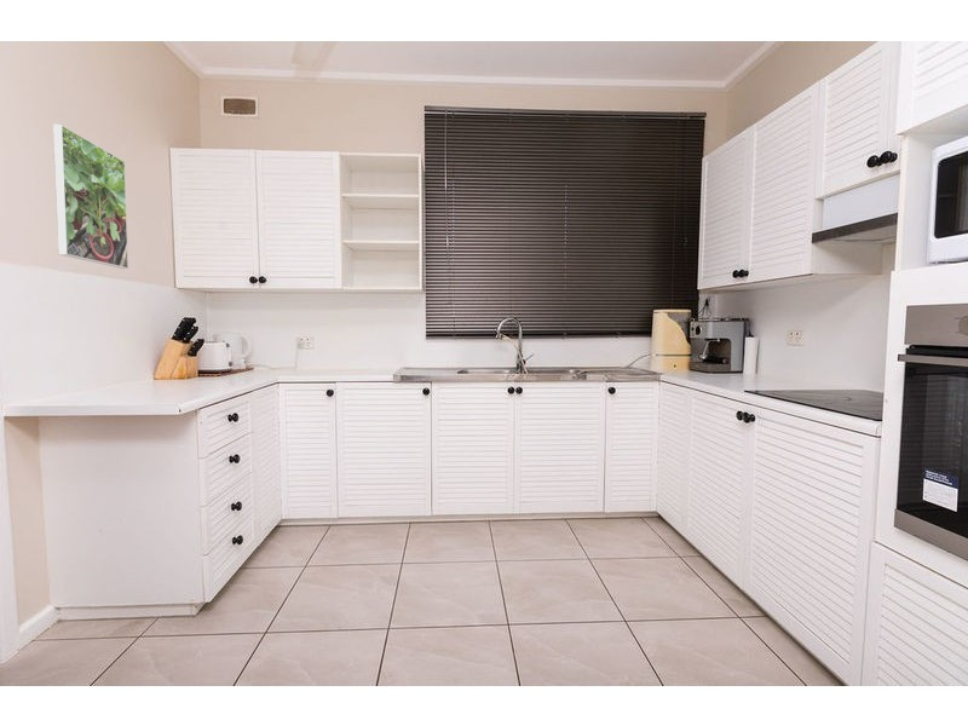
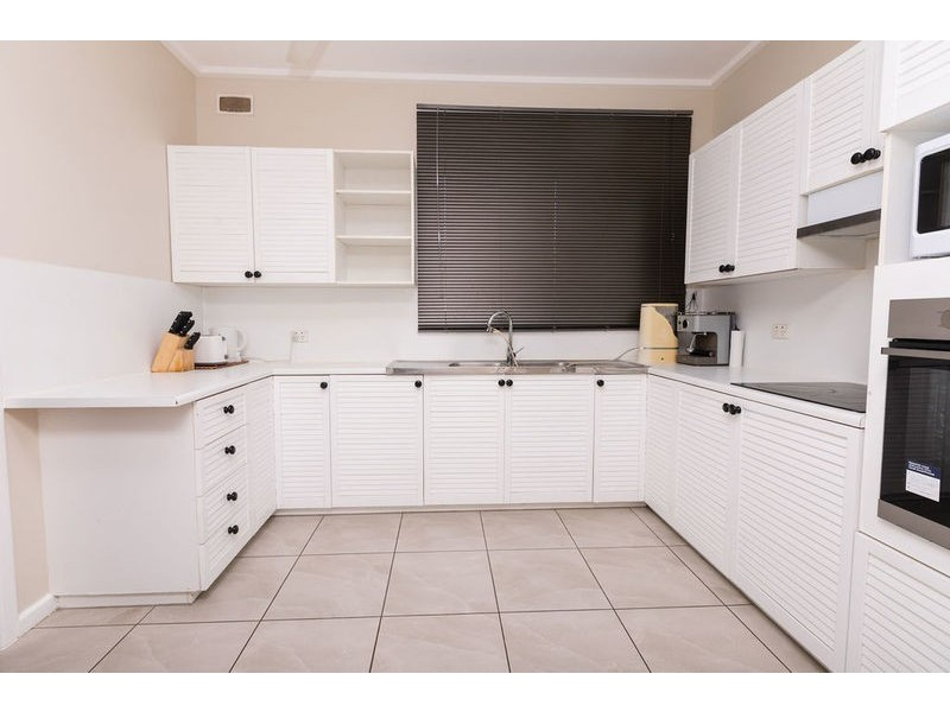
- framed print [52,123,129,270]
